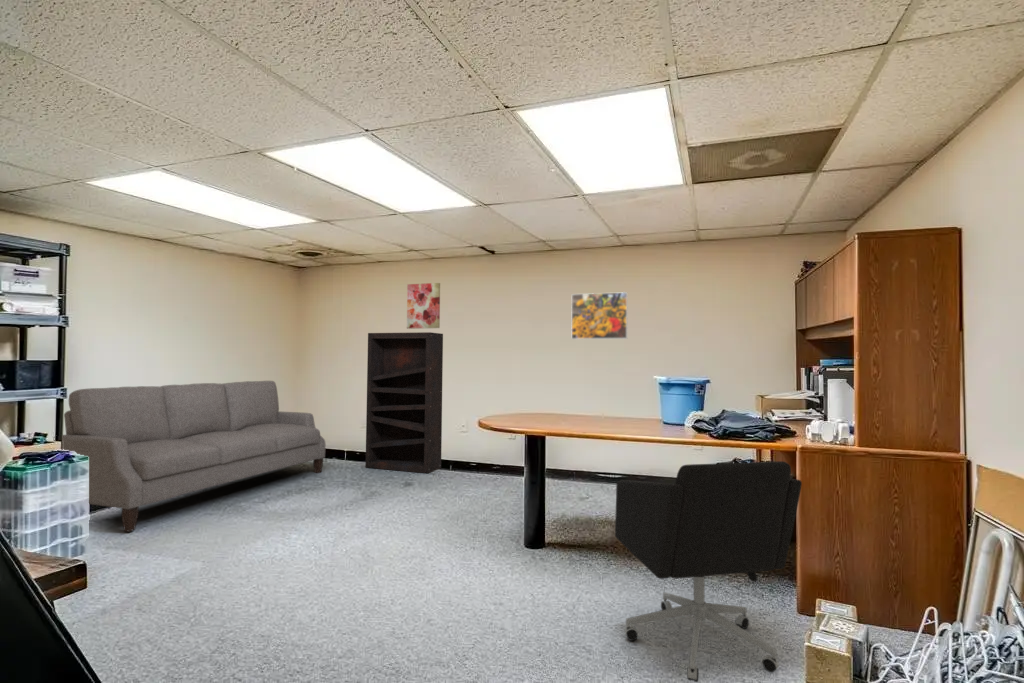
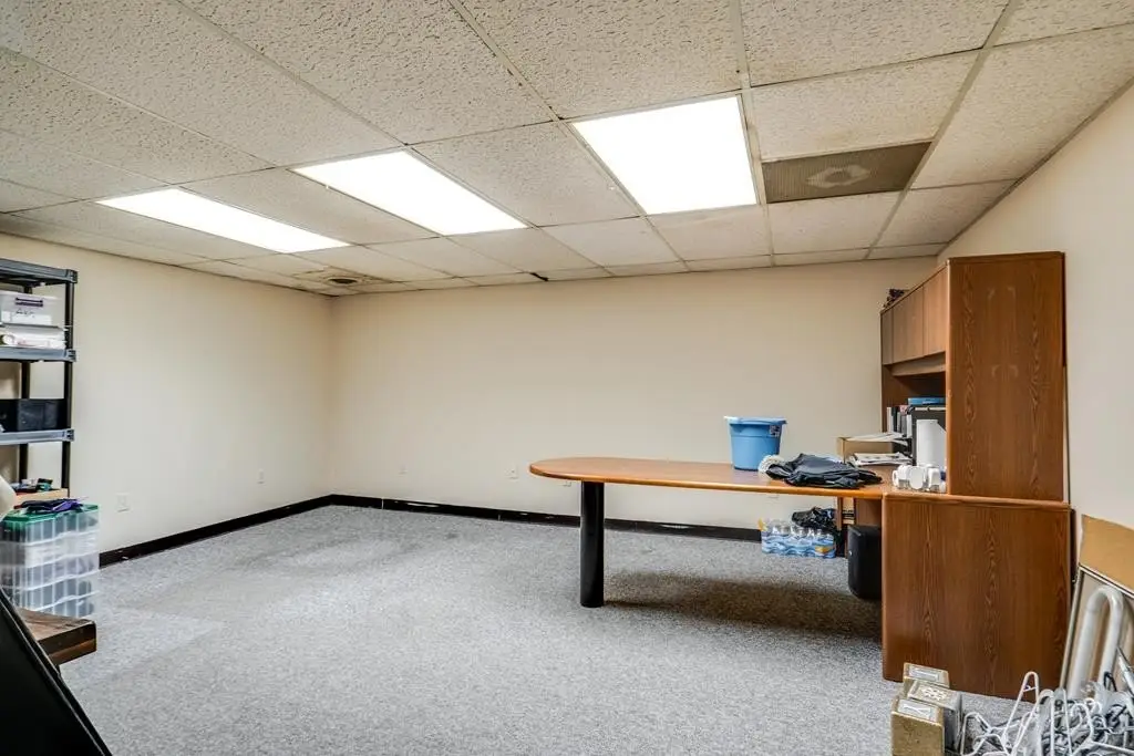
- sofa [52,380,326,533]
- office chair [614,460,803,683]
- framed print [571,291,628,340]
- wall art [406,282,441,330]
- bookshelf [364,331,444,474]
